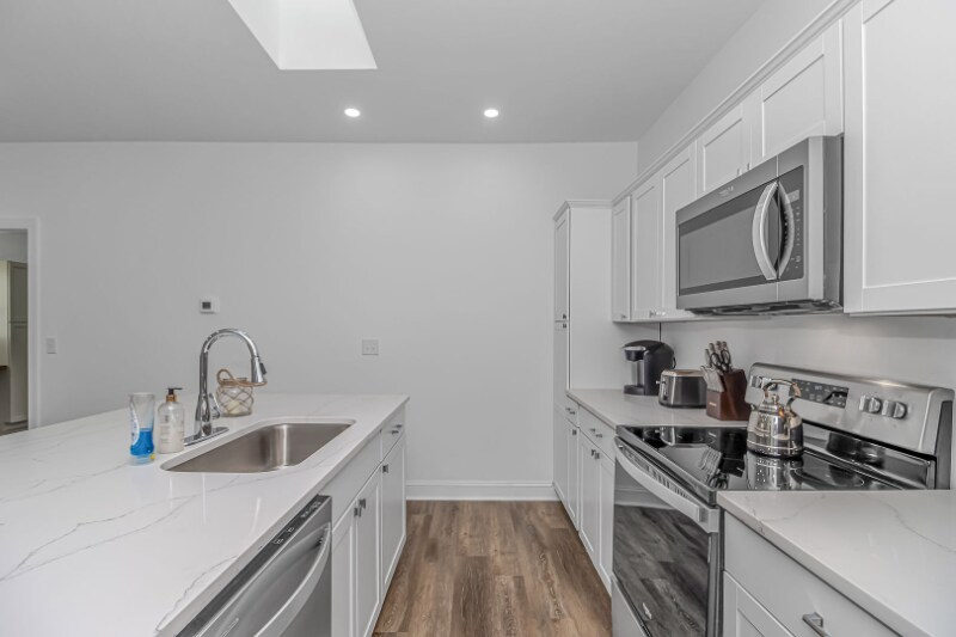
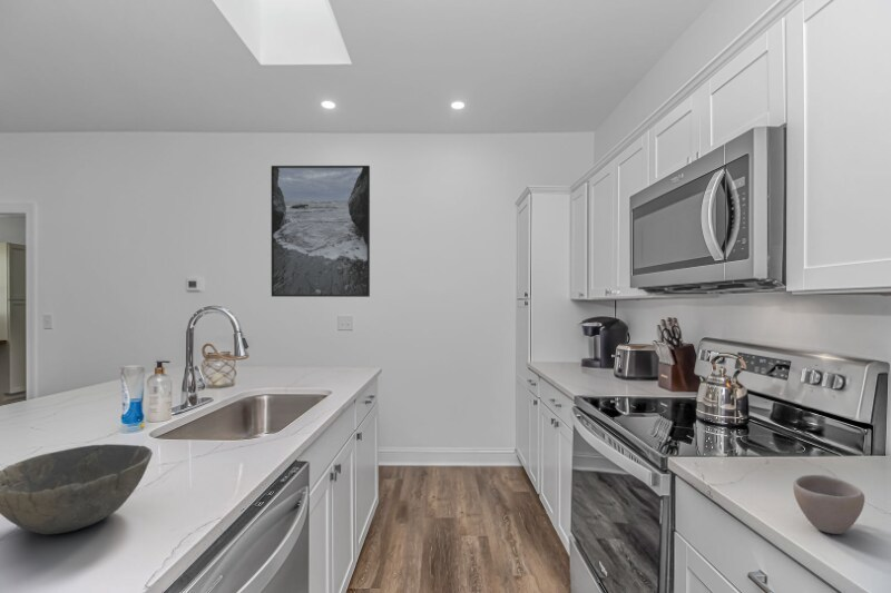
+ cup [792,474,865,535]
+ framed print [271,165,371,298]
+ bowl [0,443,154,535]
